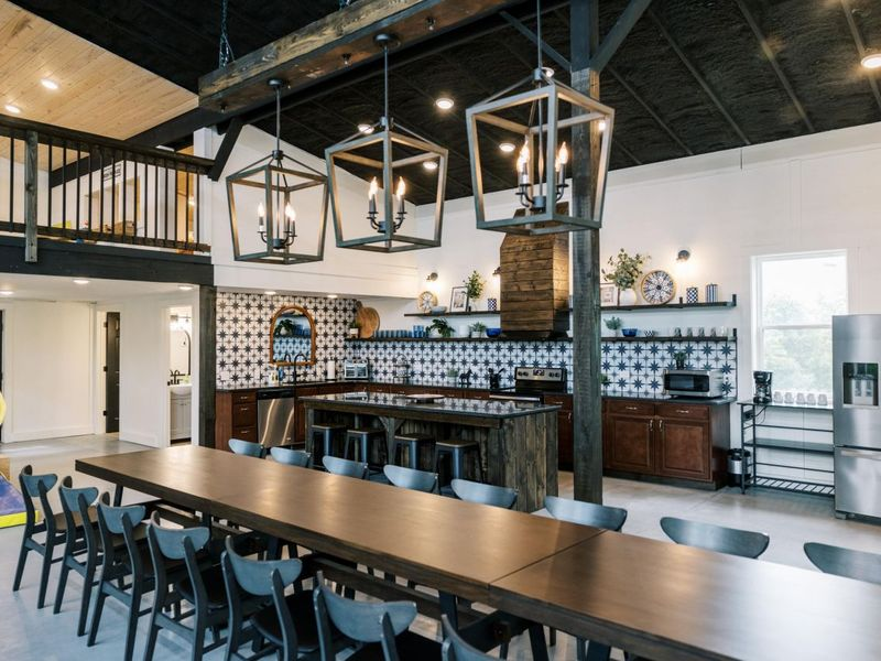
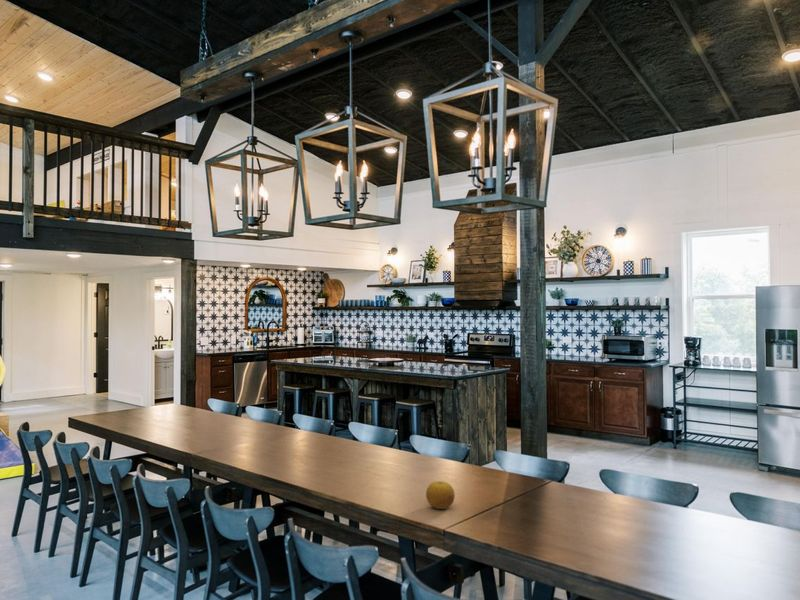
+ fruit [425,480,456,510]
